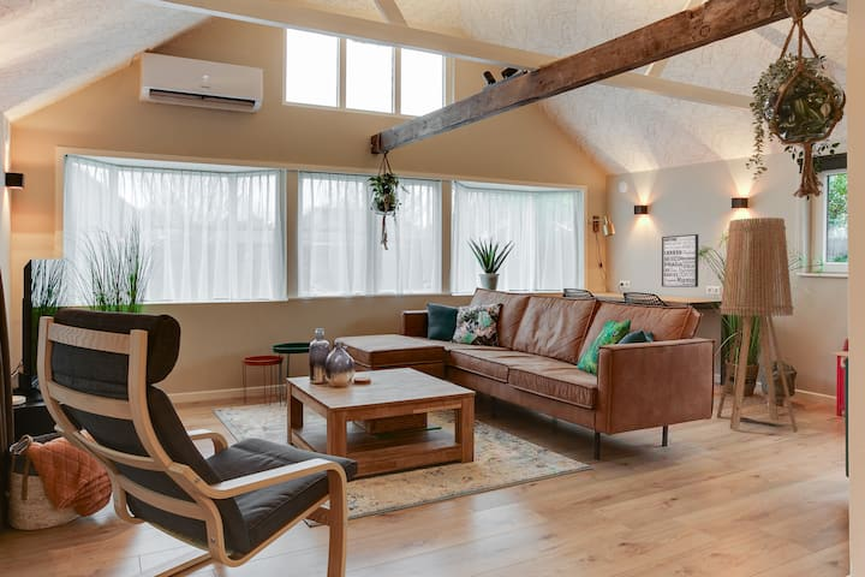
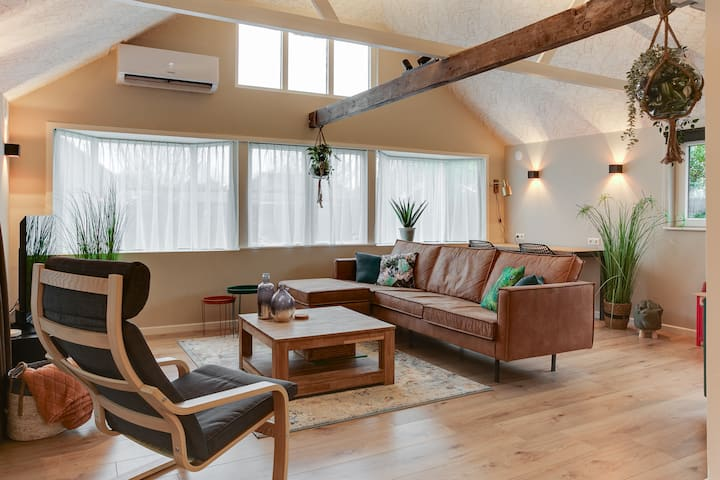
- floor lamp [715,216,799,434]
- wall art [661,233,699,288]
